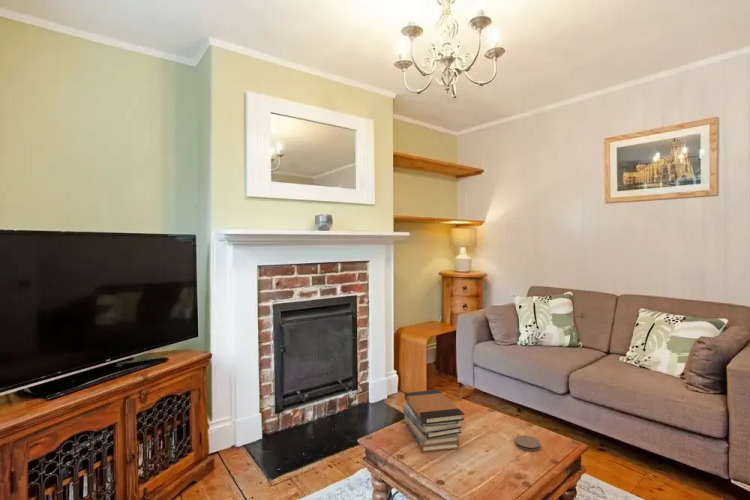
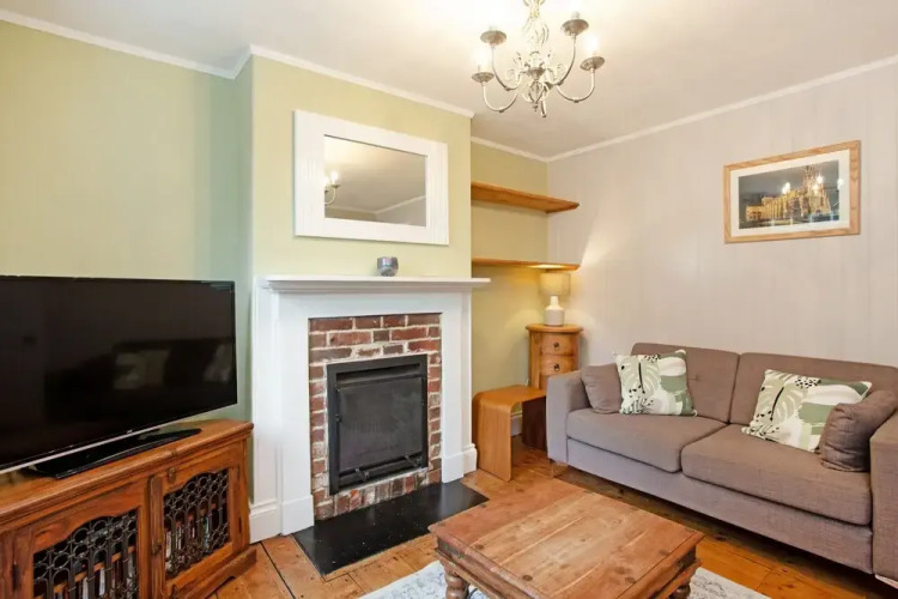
- coaster [514,434,542,452]
- book stack [402,389,465,453]
